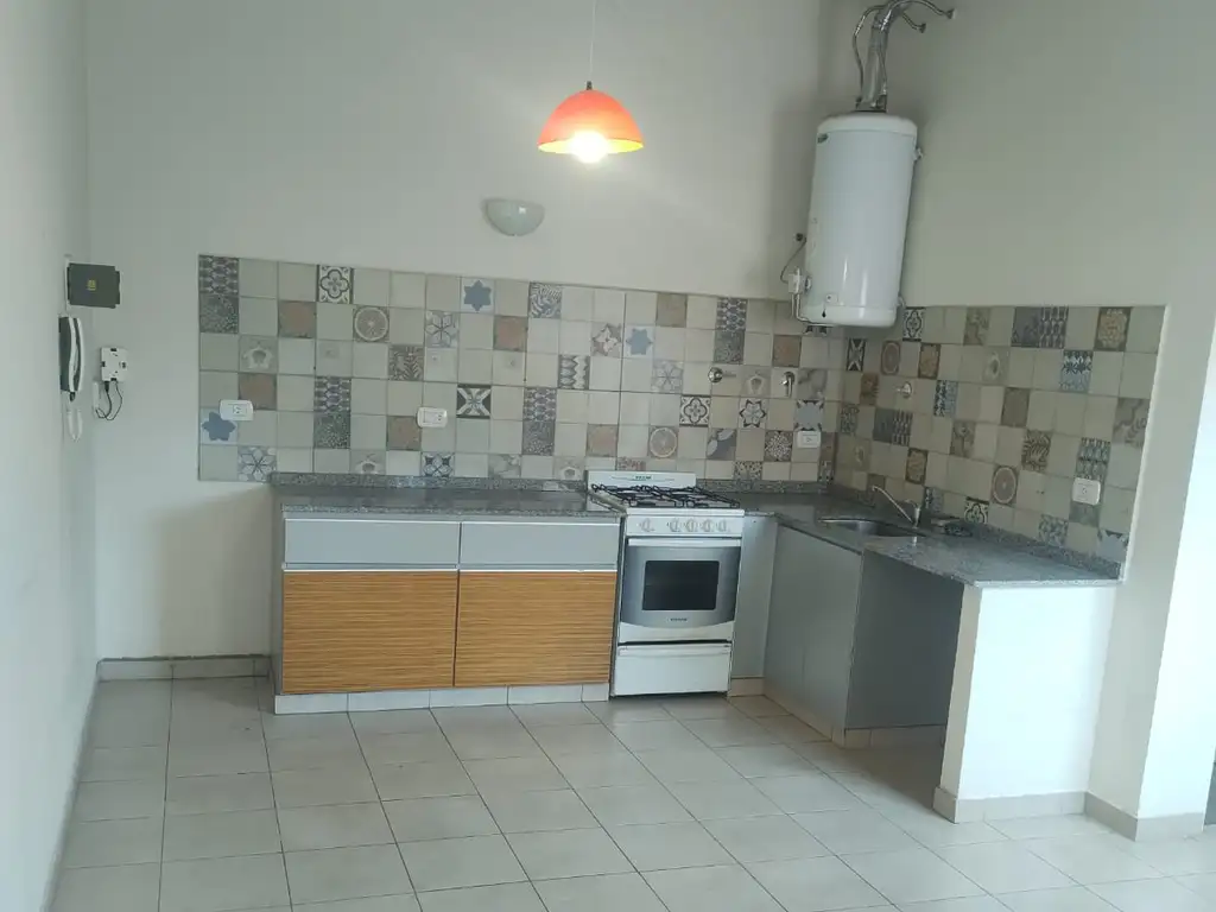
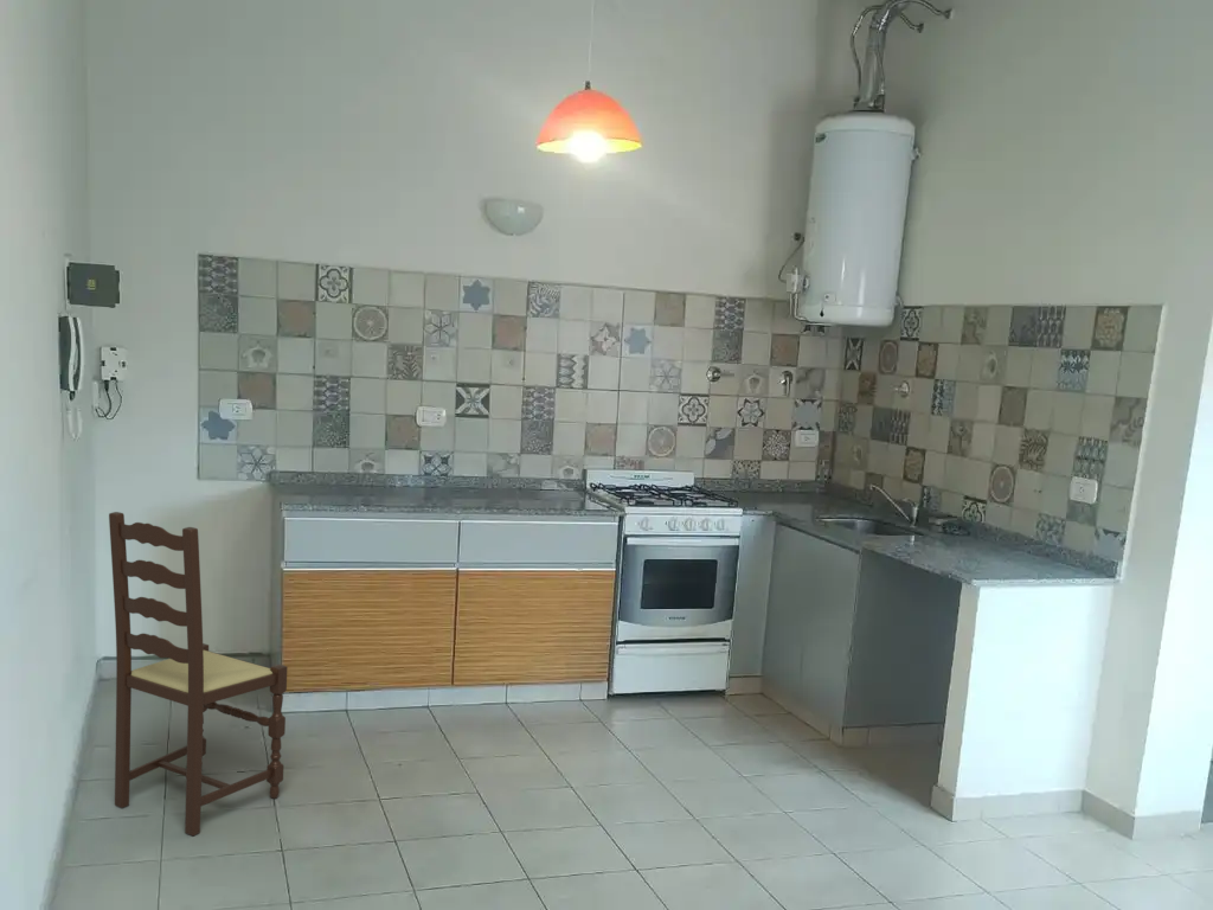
+ dining chair [108,511,289,837]
